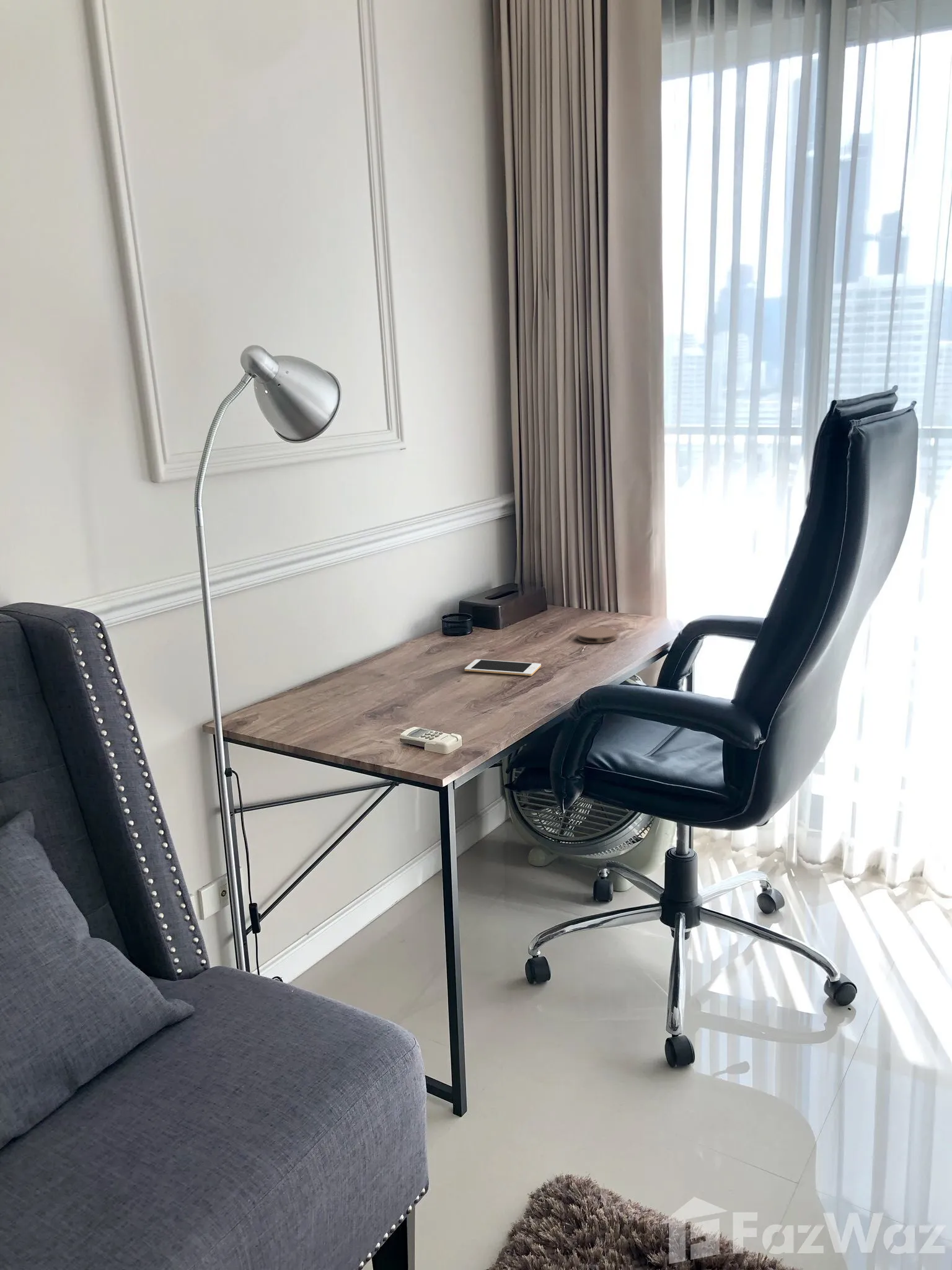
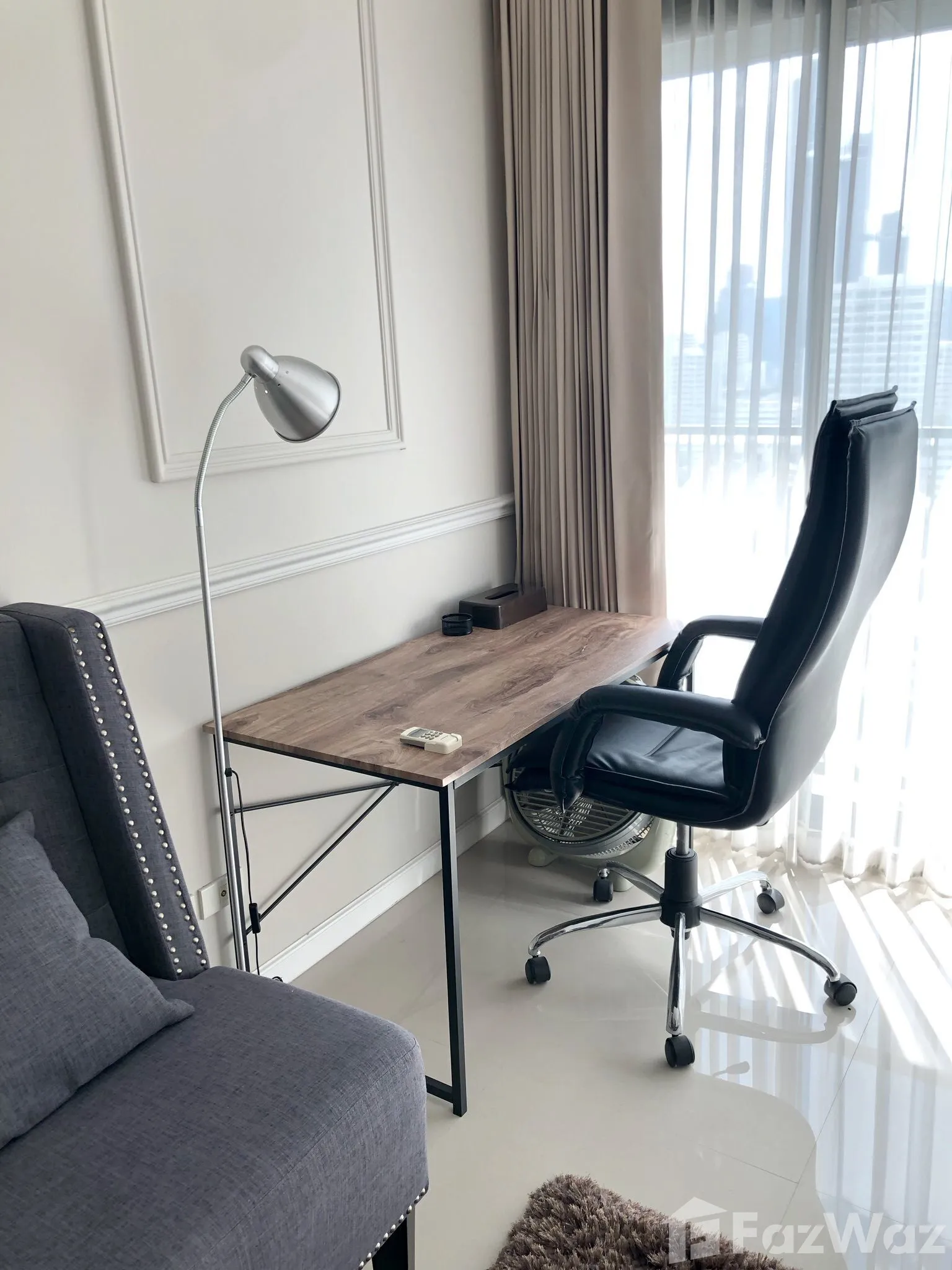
- coaster [576,626,618,644]
- cell phone [464,659,542,677]
